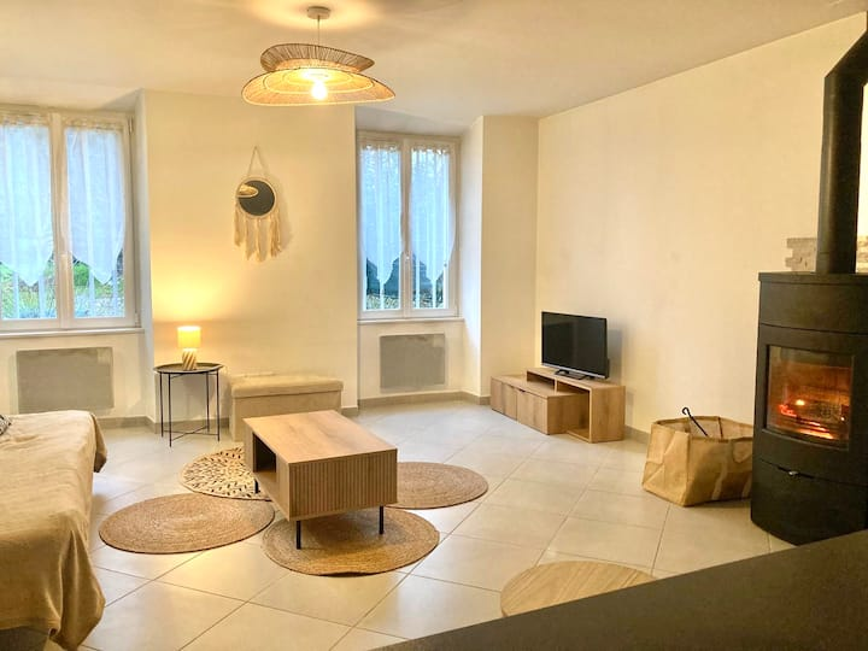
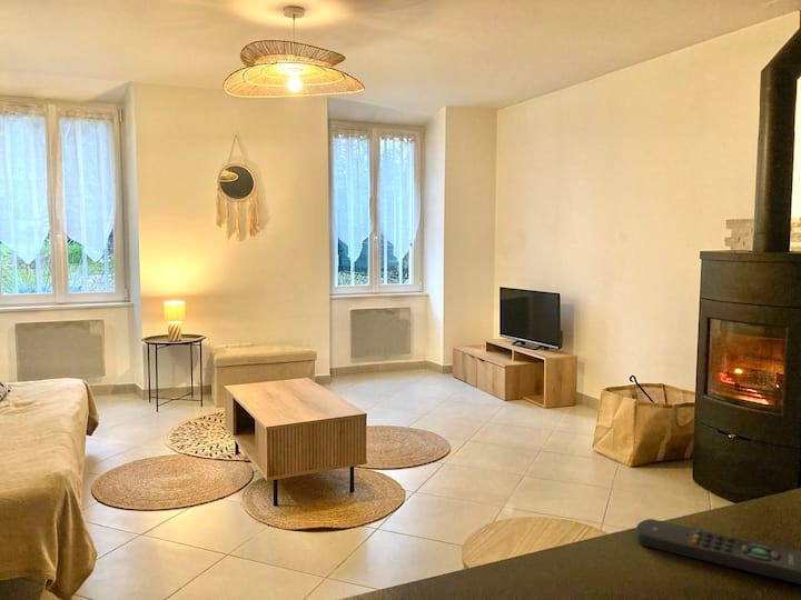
+ remote control [635,518,801,586]
